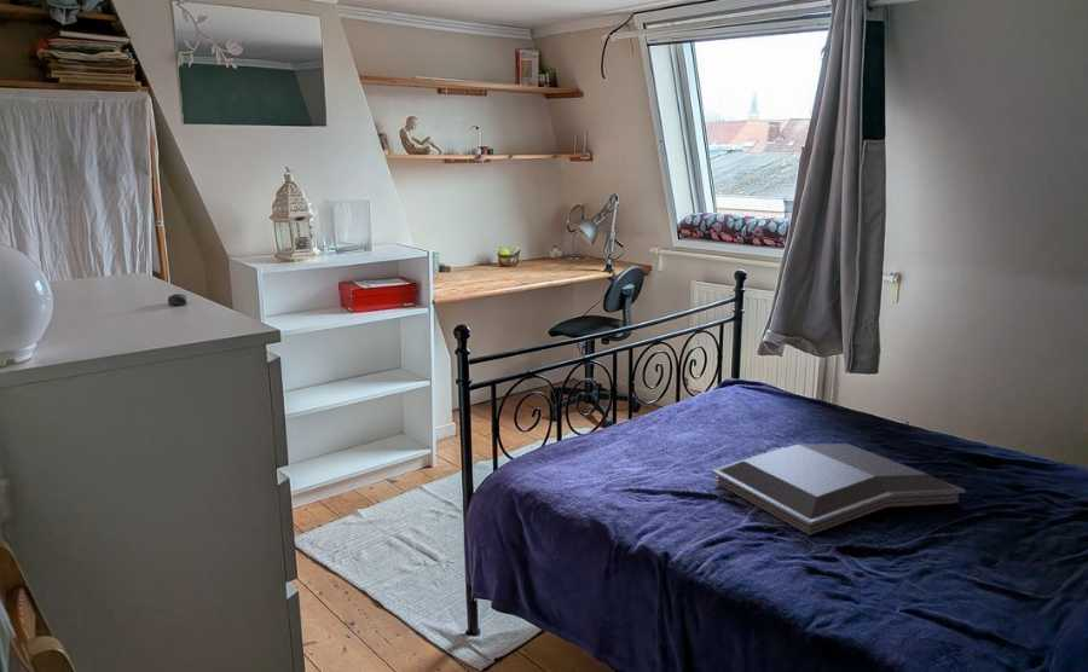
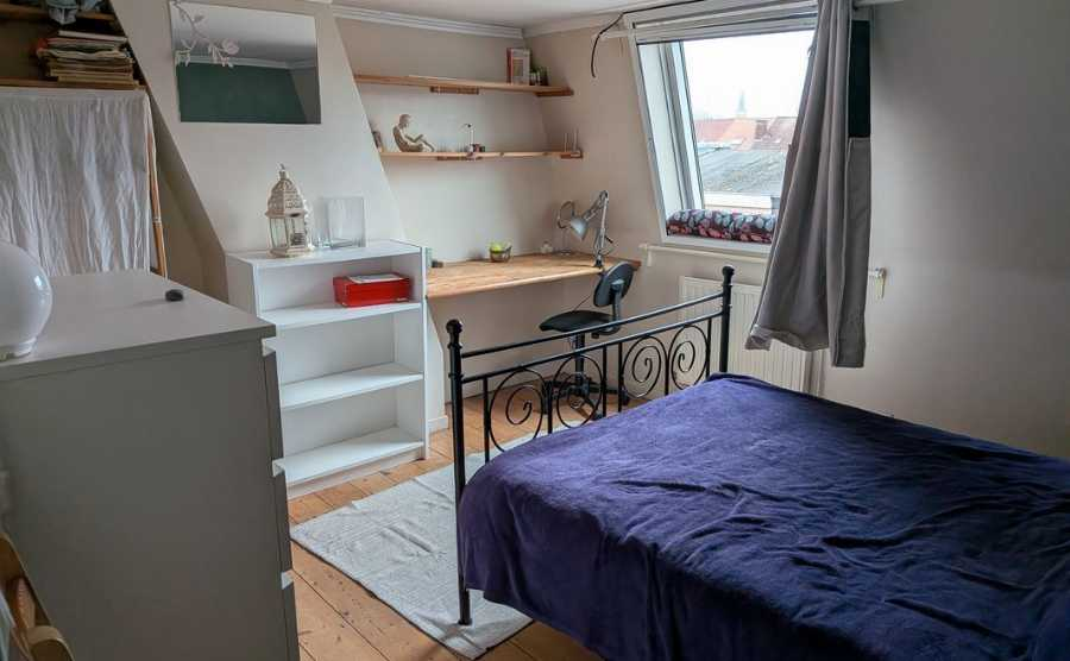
- serving tray [710,442,967,537]
